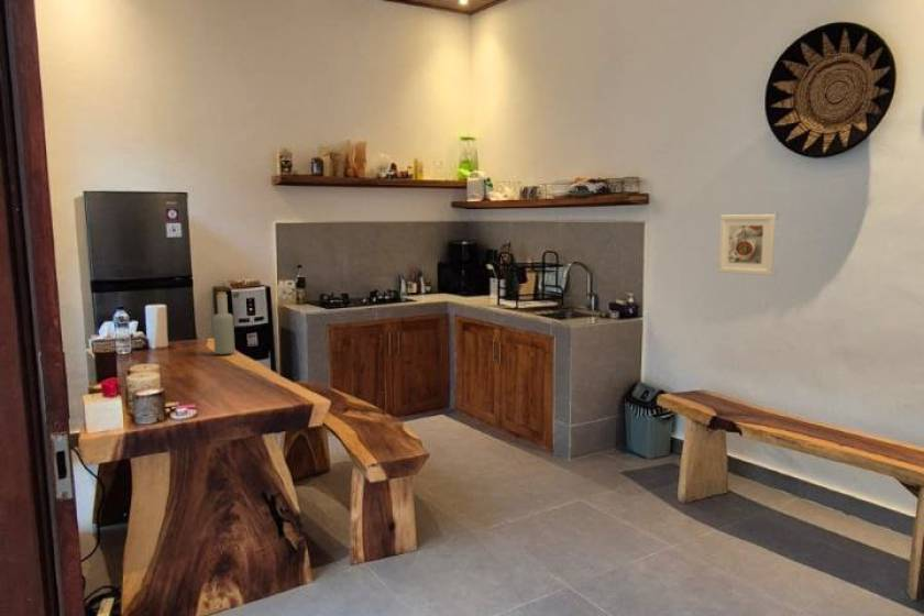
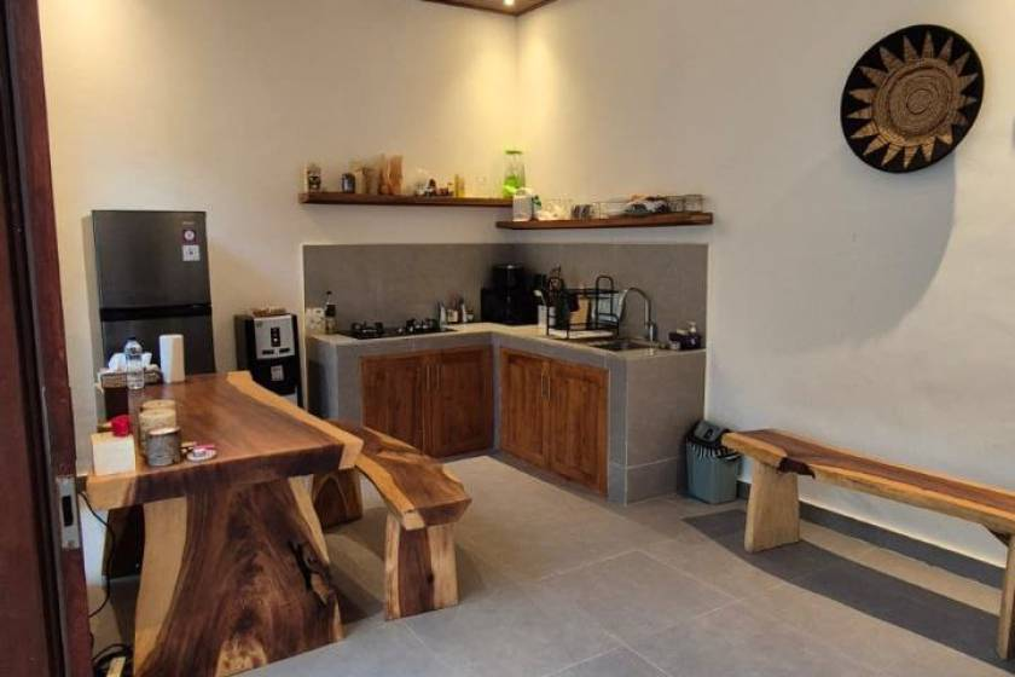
- bottle [211,290,235,355]
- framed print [717,213,777,276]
